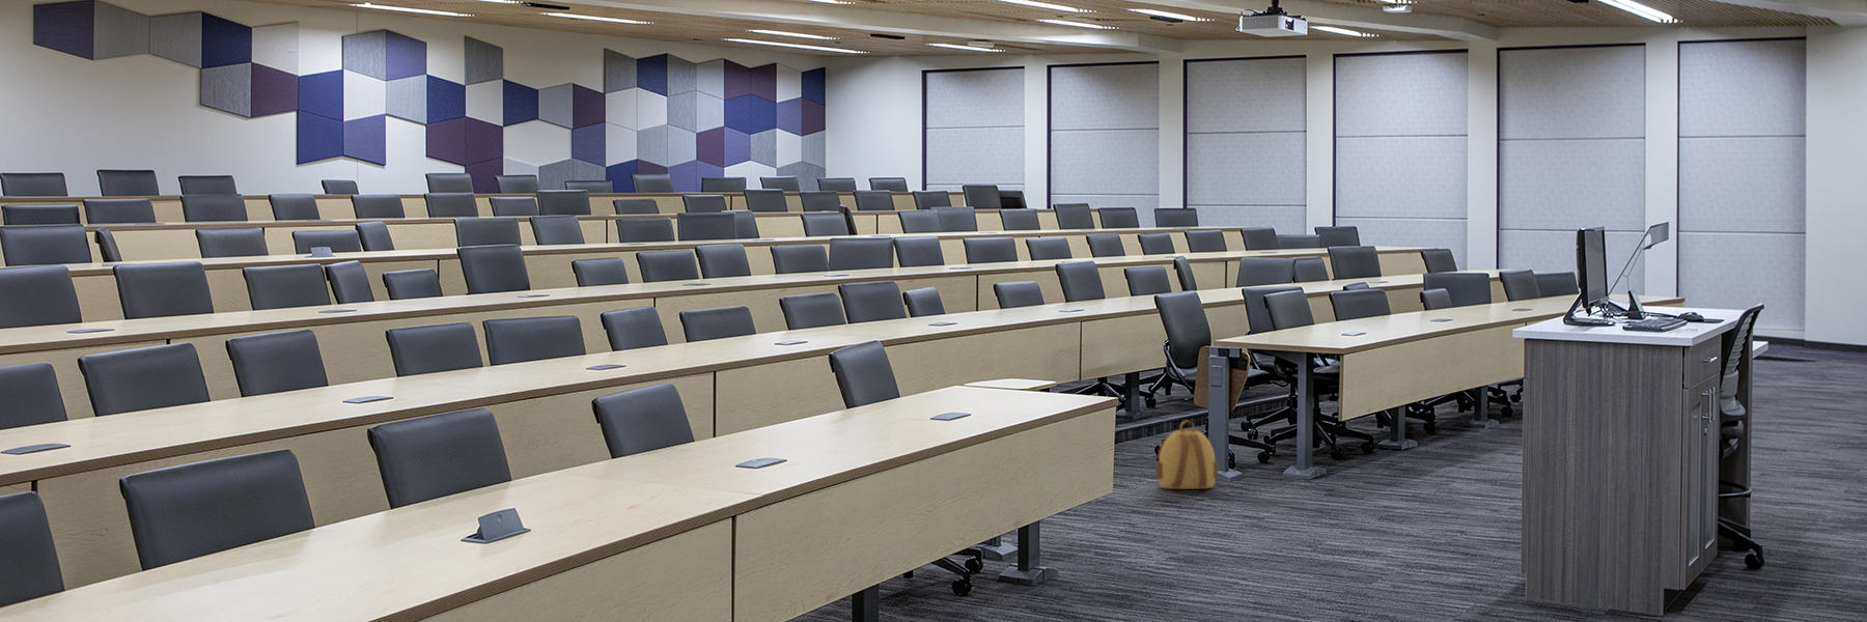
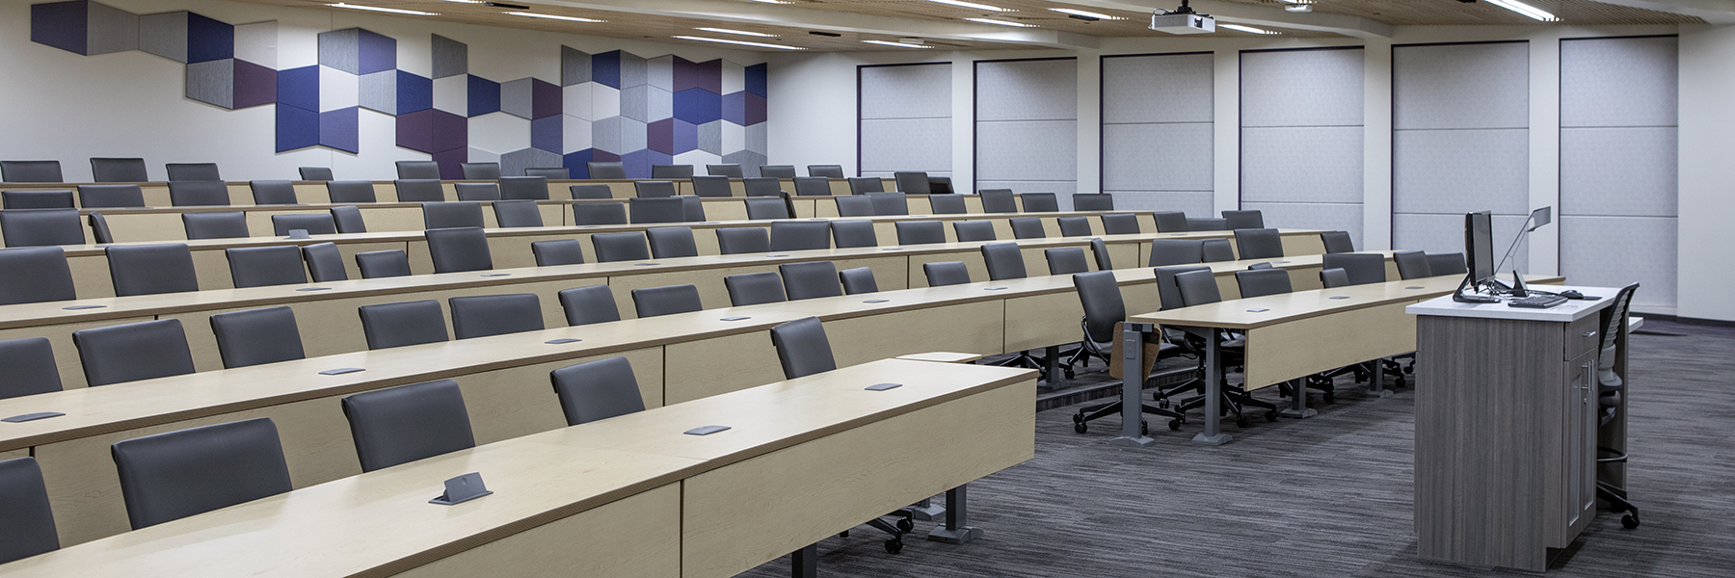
- backpack [1155,420,1219,490]
